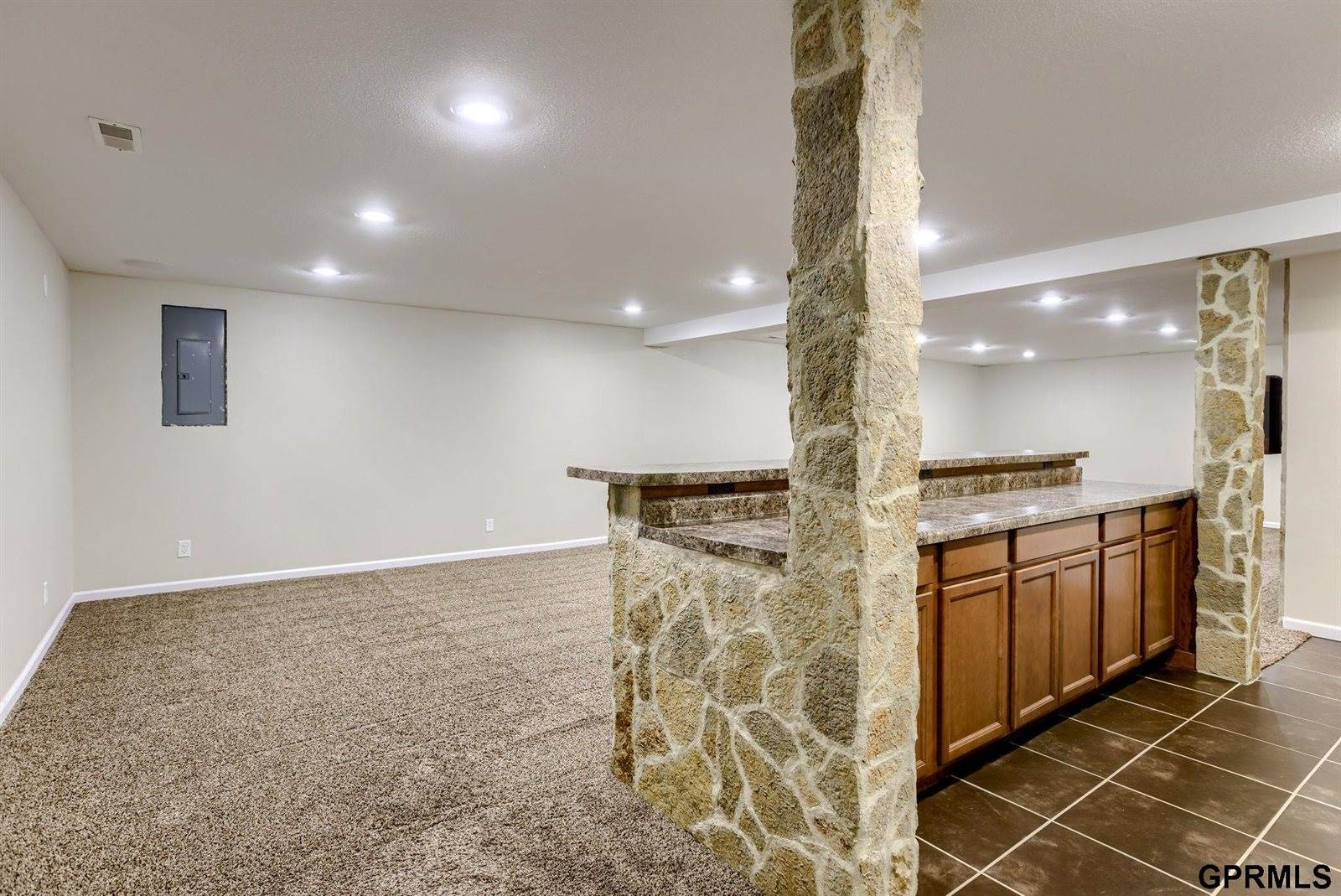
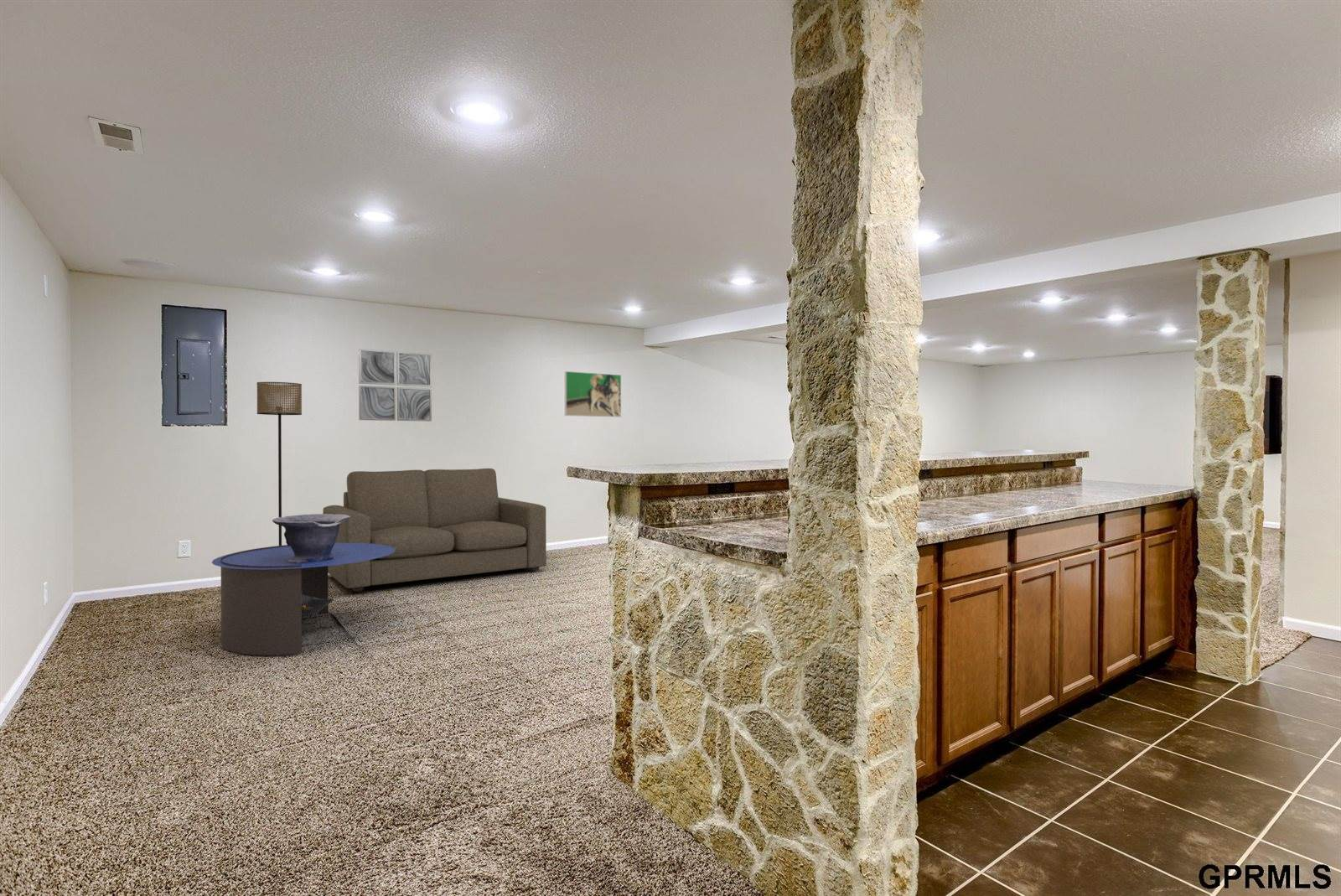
+ wall art [358,348,432,422]
+ decorative bowl [272,513,350,563]
+ coffee table [211,543,396,655]
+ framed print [564,370,622,418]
+ sofa [322,468,547,593]
+ floor lamp [256,381,303,546]
